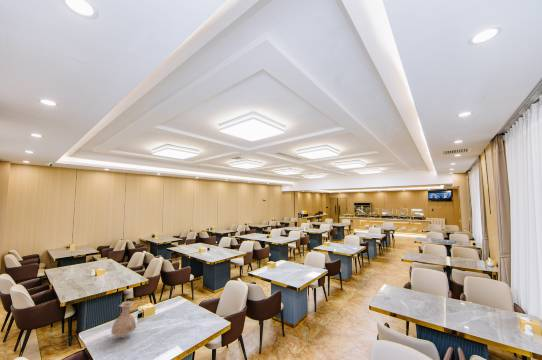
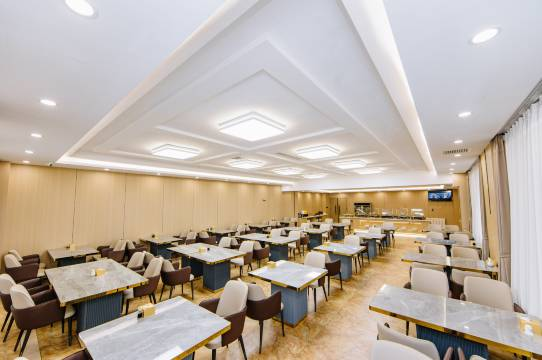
- vase [110,300,137,339]
